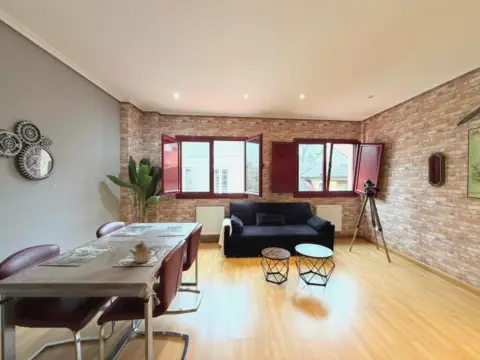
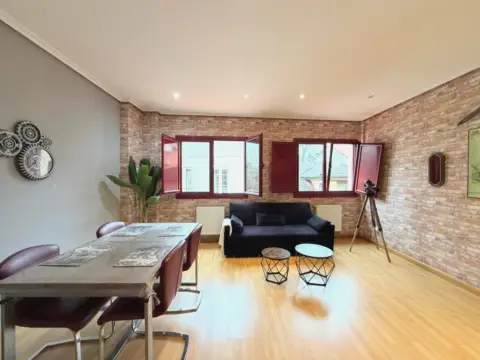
- teapot [128,240,158,264]
